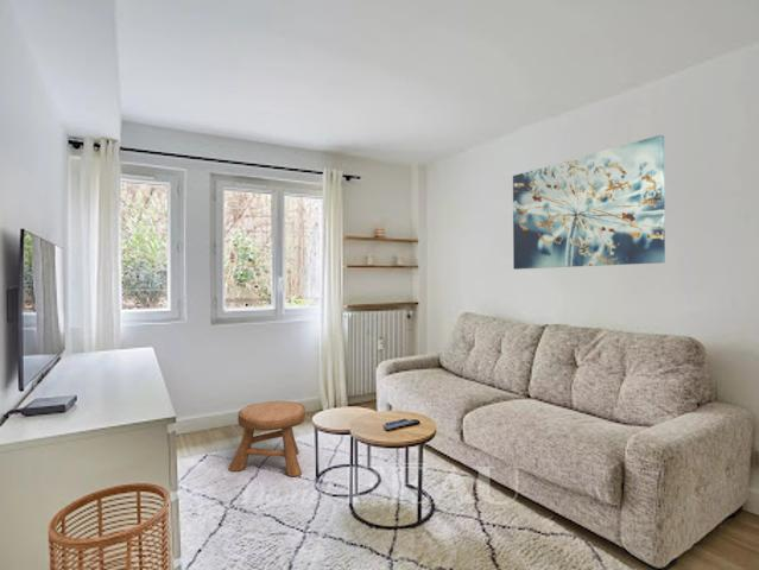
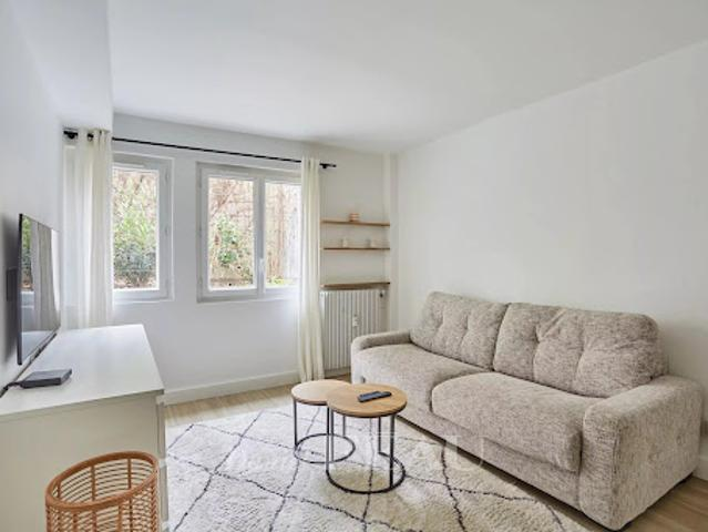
- stool [227,400,306,477]
- wall art [512,134,666,271]
